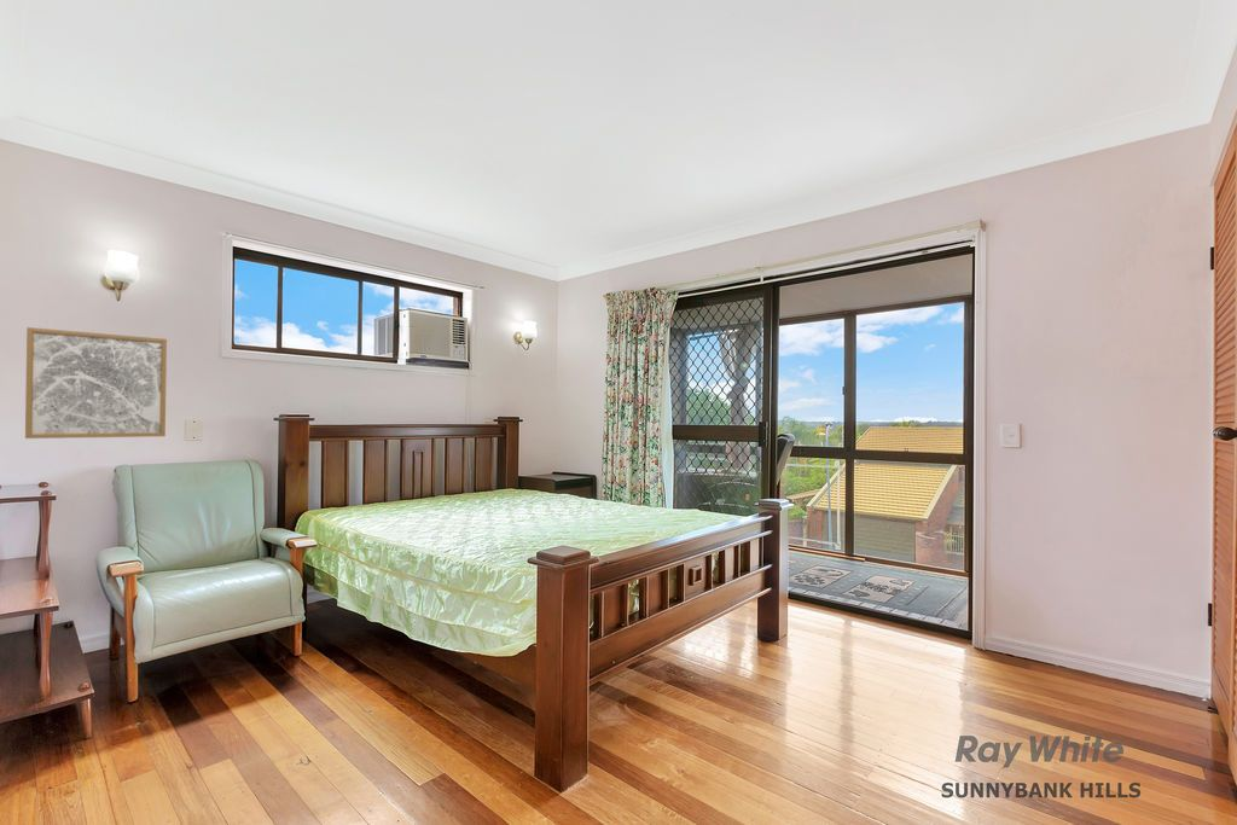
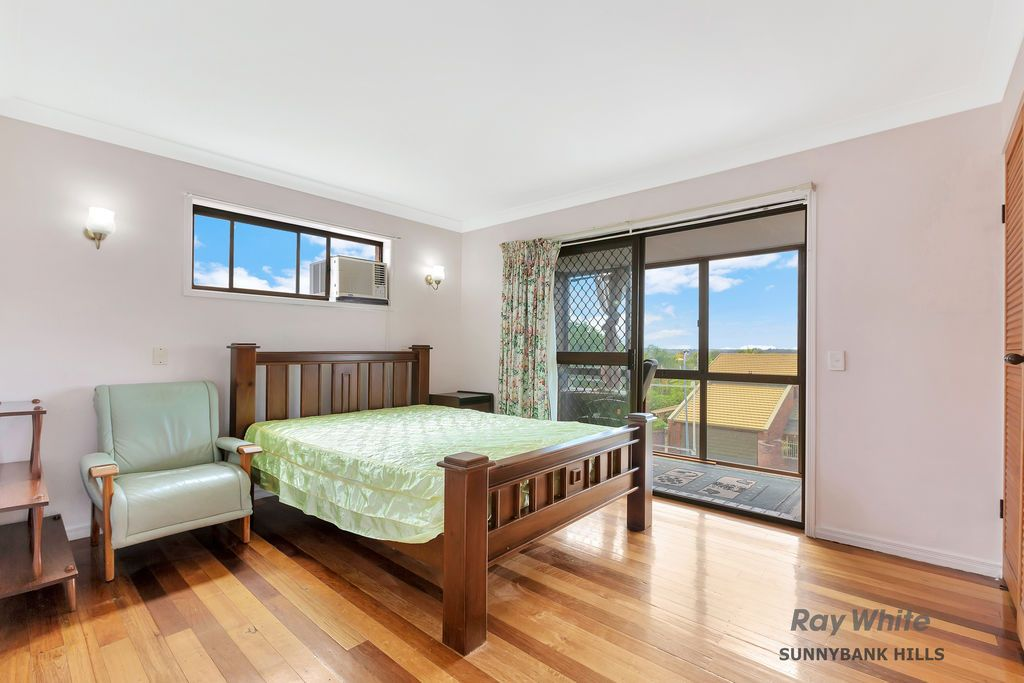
- wall art [24,326,168,440]
